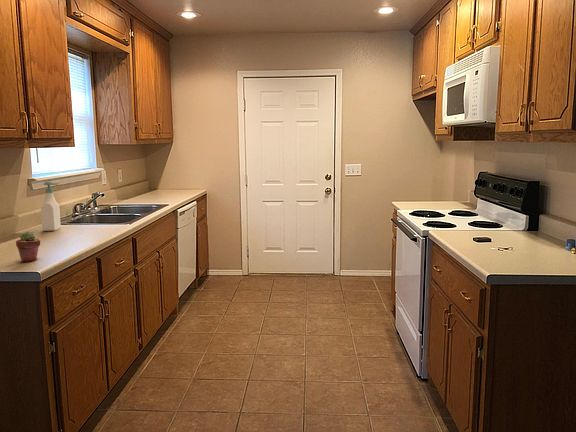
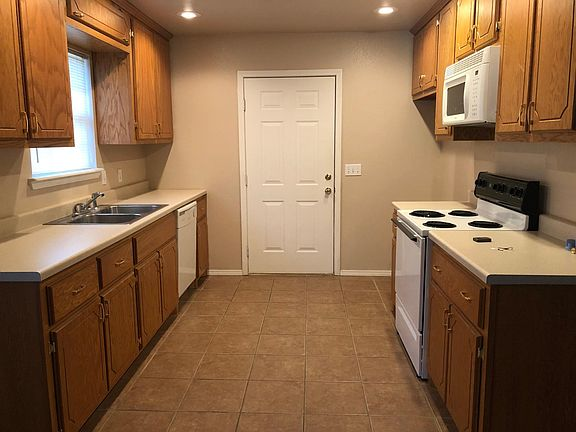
- soap bottle [40,180,62,232]
- potted succulent [15,231,41,263]
